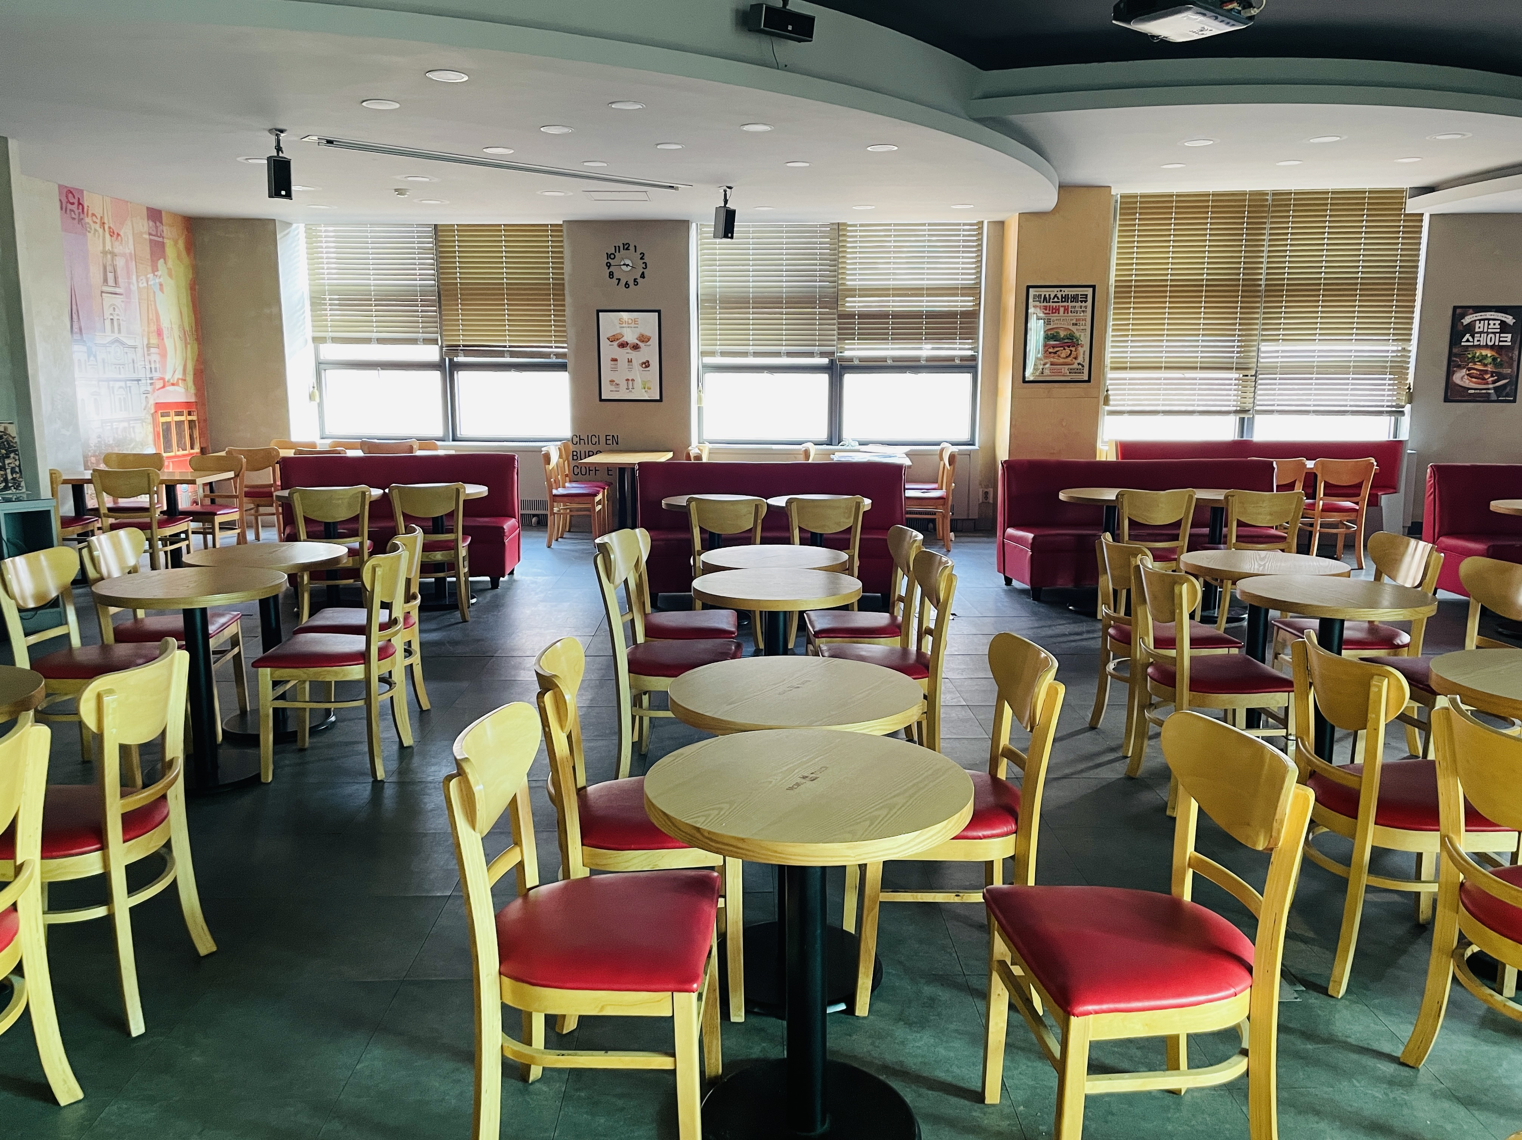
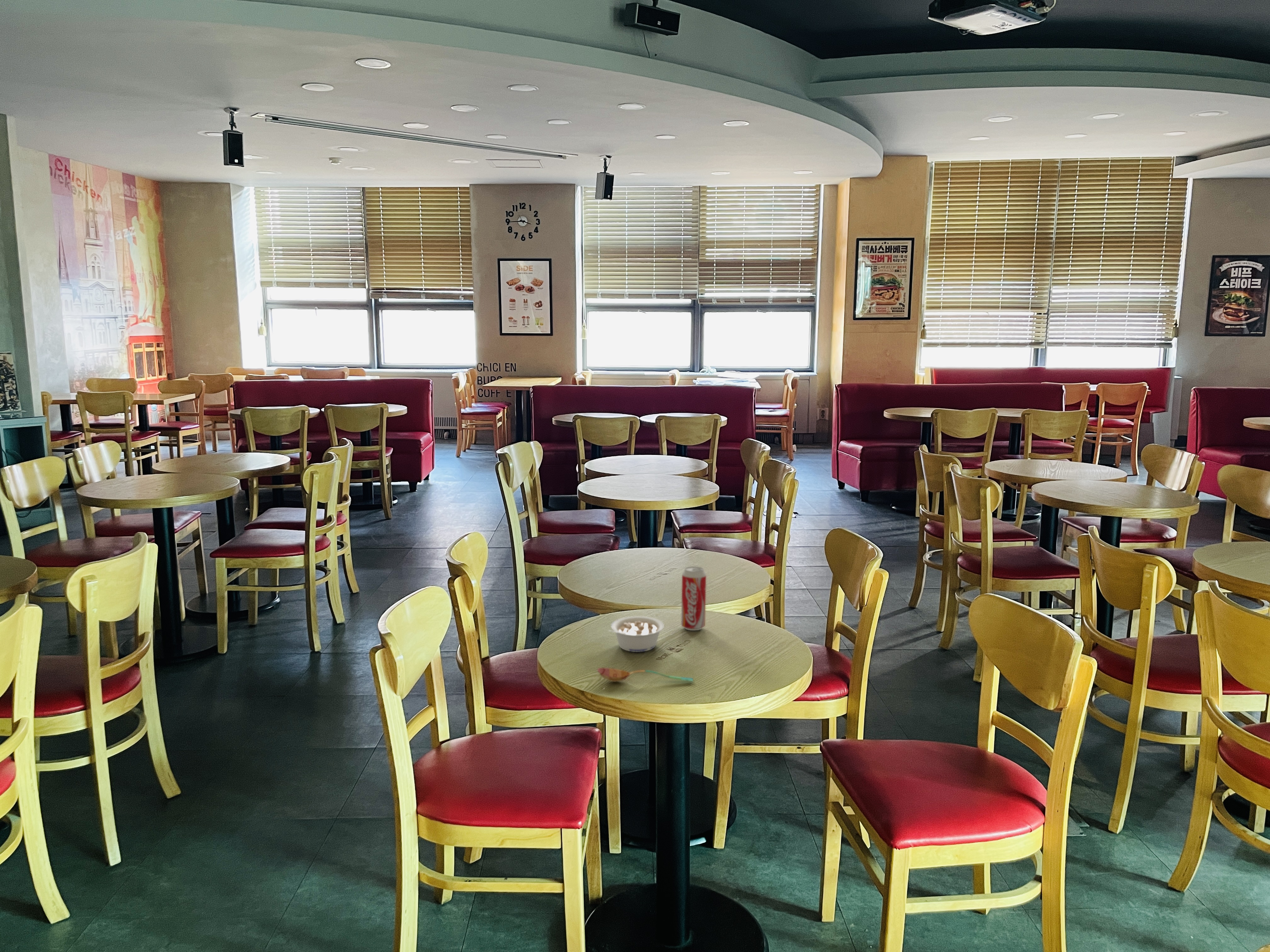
+ soupspoon [597,667,694,682]
+ beverage can [681,566,707,631]
+ legume [608,616,664,652]
